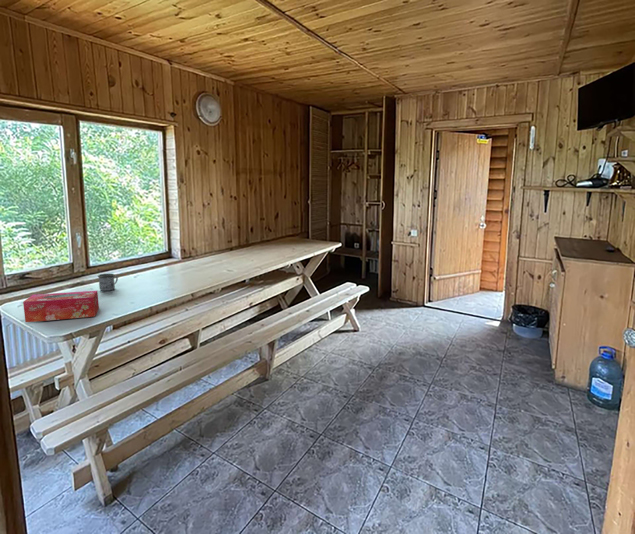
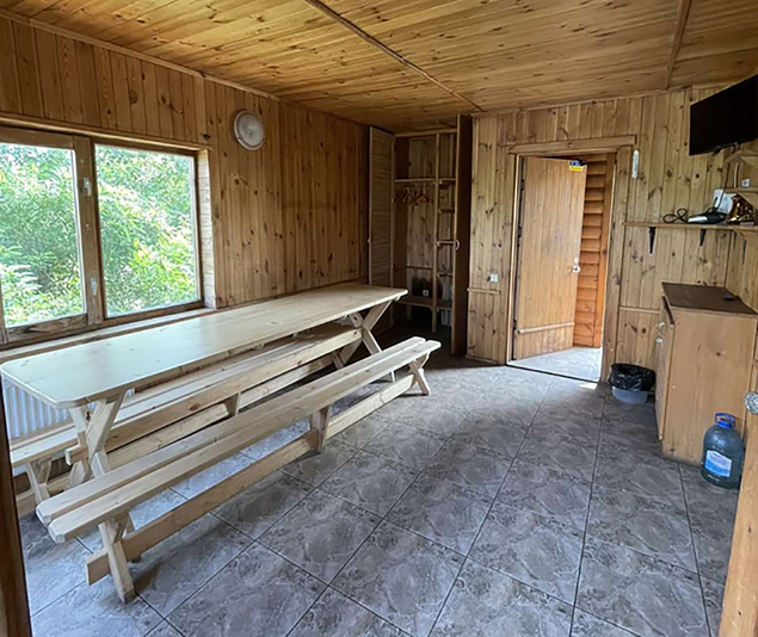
- mug [97,273,119,292]
- tissue box [22,290,100,323]
